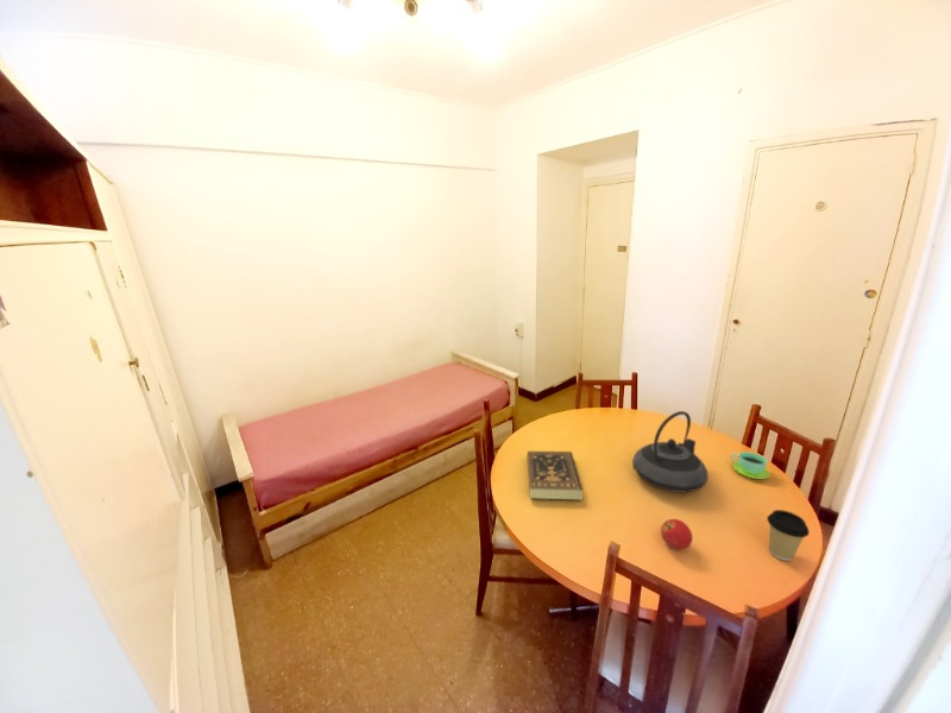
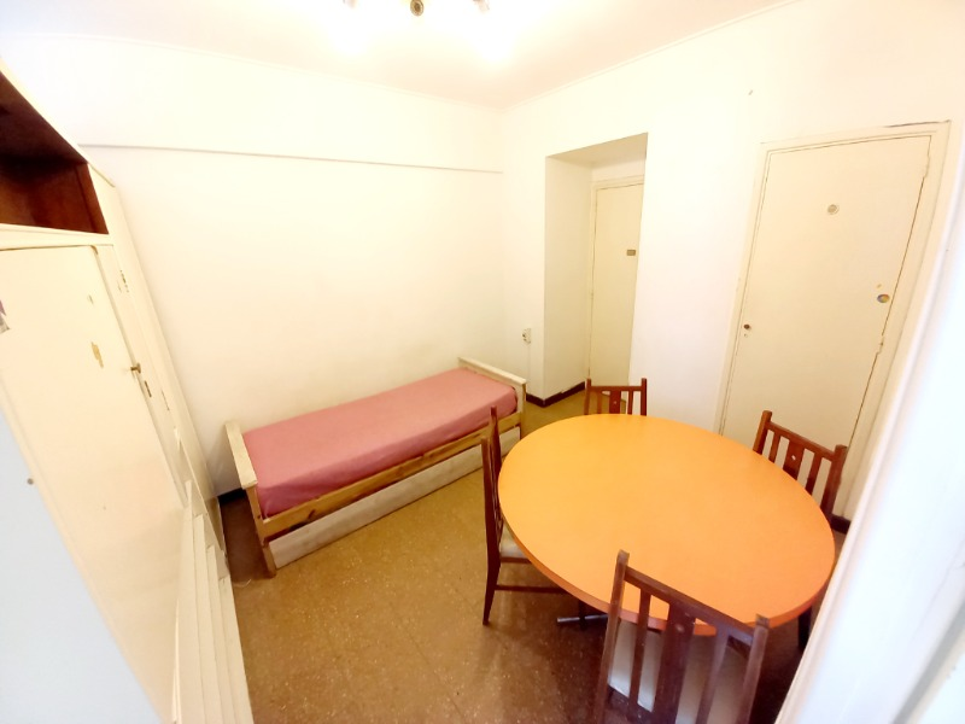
- fruit [660,518,693,551]
- teapot [631,410,710,493]
- book [525,450,584,500]
- coffee cup [766,509,811,562]
- cup [730,450,771,480]
